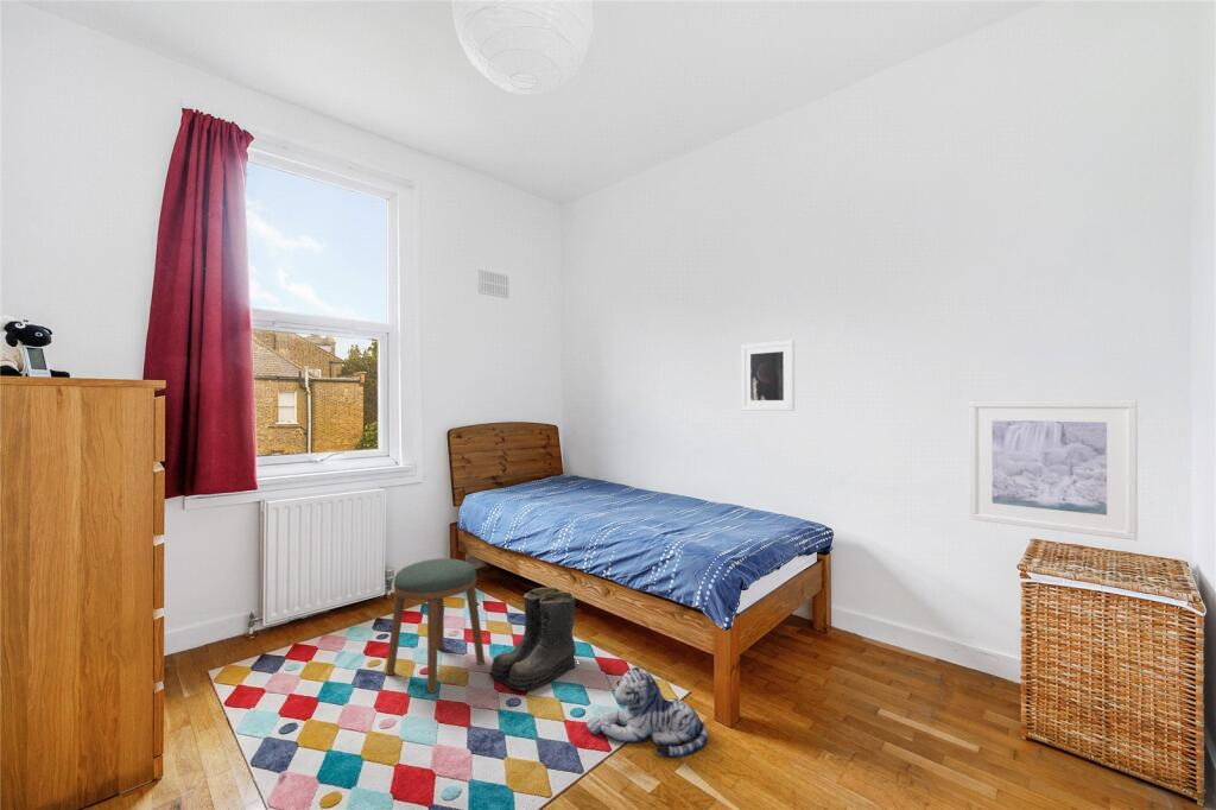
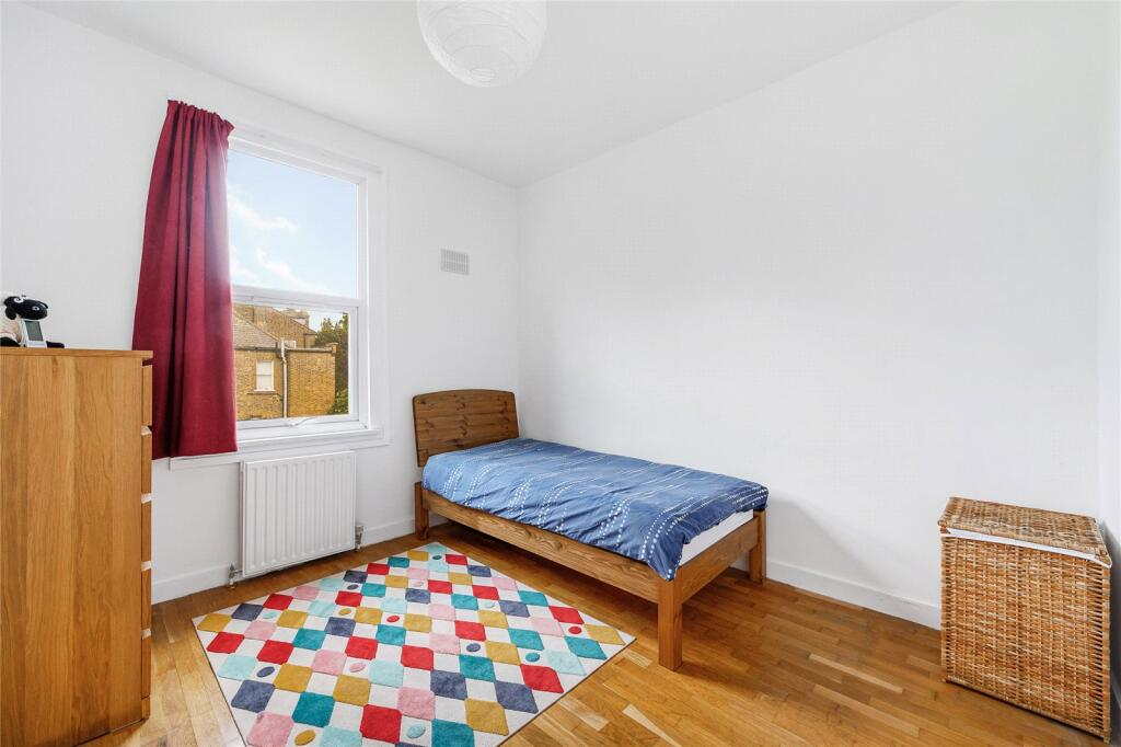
- boots [488,587,577,691]
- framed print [740,340,796,412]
- stool [385,557,486,695]
- plush toy [585,665,709,758]
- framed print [968,400,1139,542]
